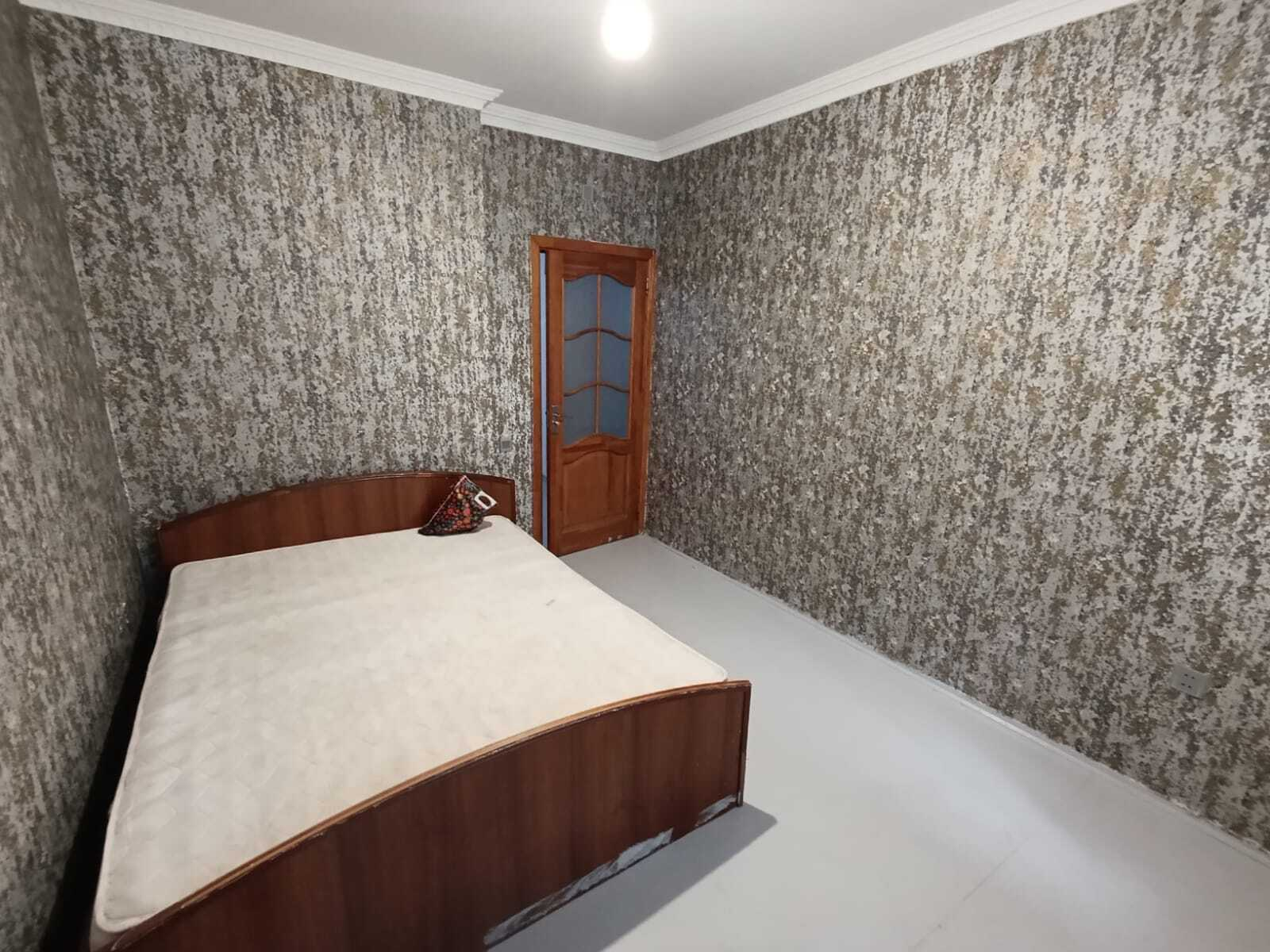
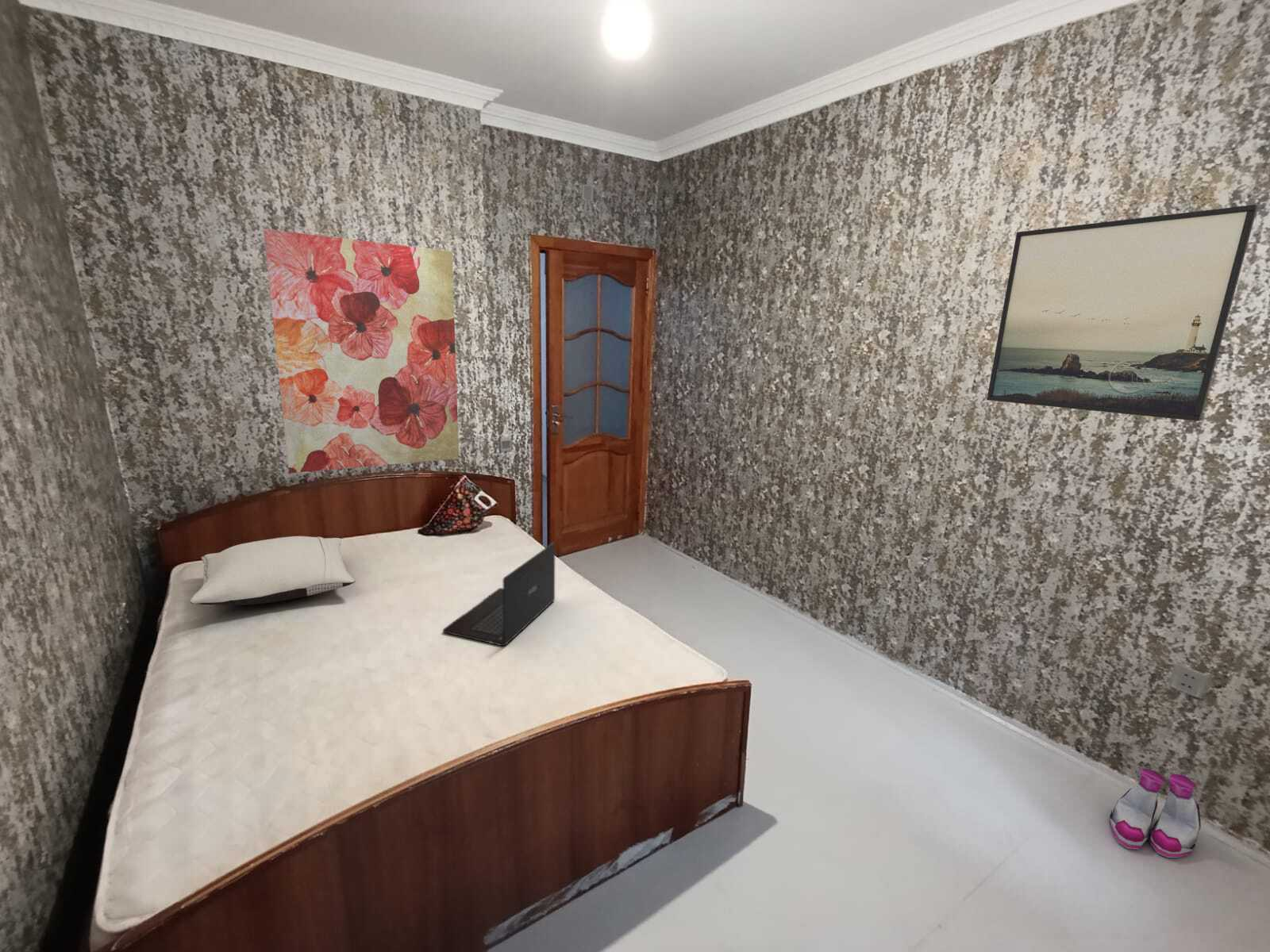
+ boots [1109,768,1202,858]
+ laptop [442,542,556,647]
+ pillow [190,536,356,607]
+ wall art [263,228,460,474]
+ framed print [986,204,1258,422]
